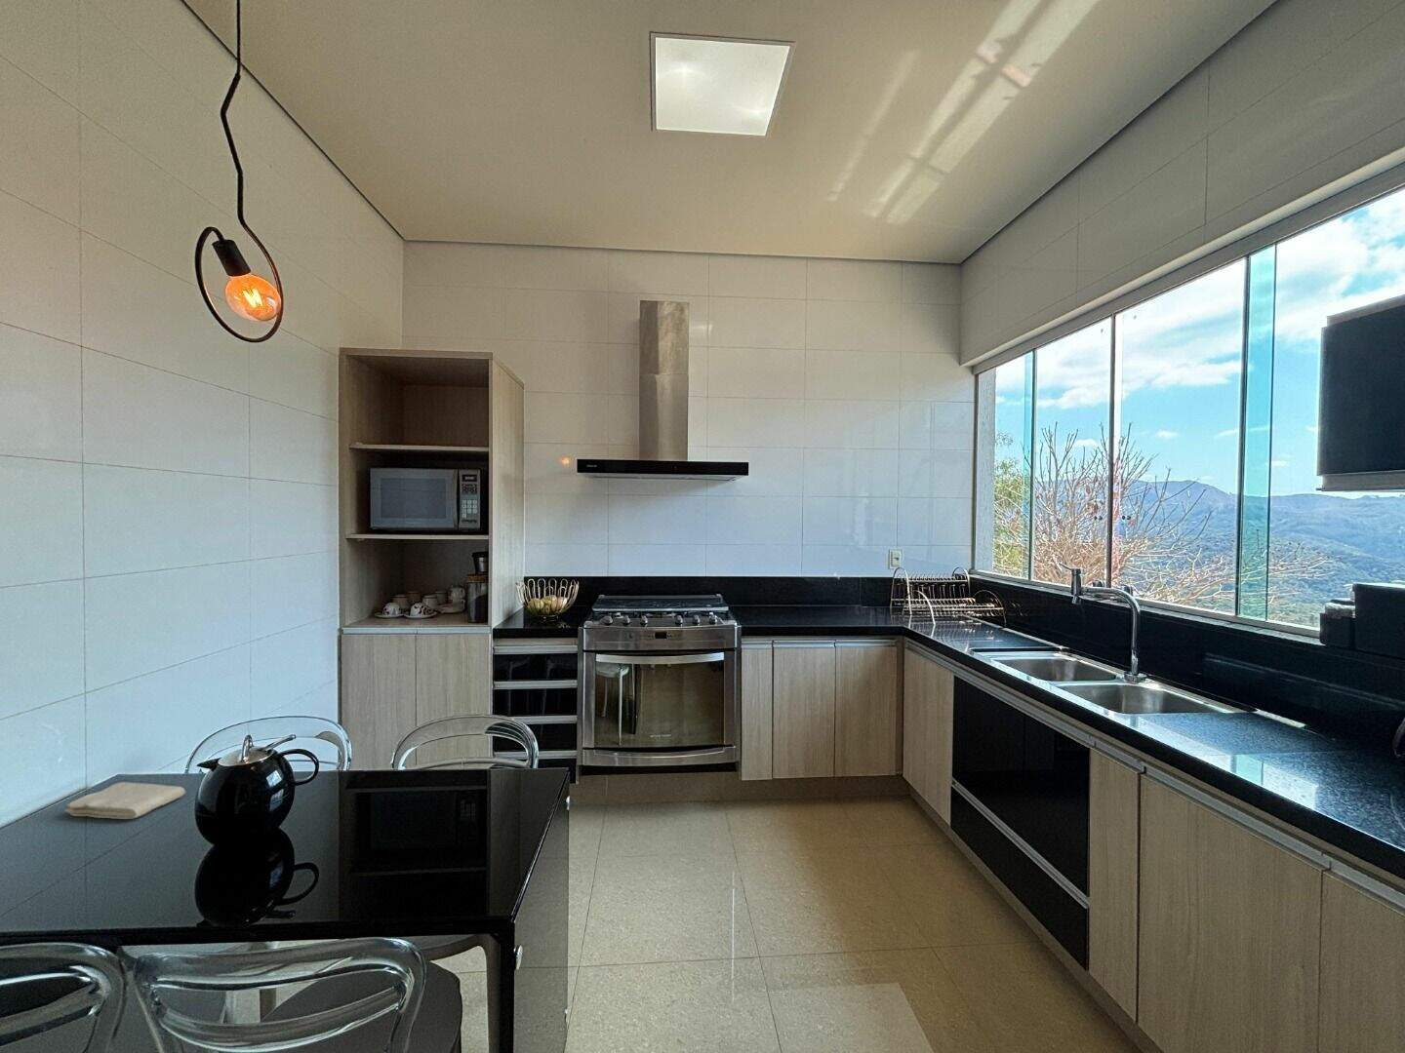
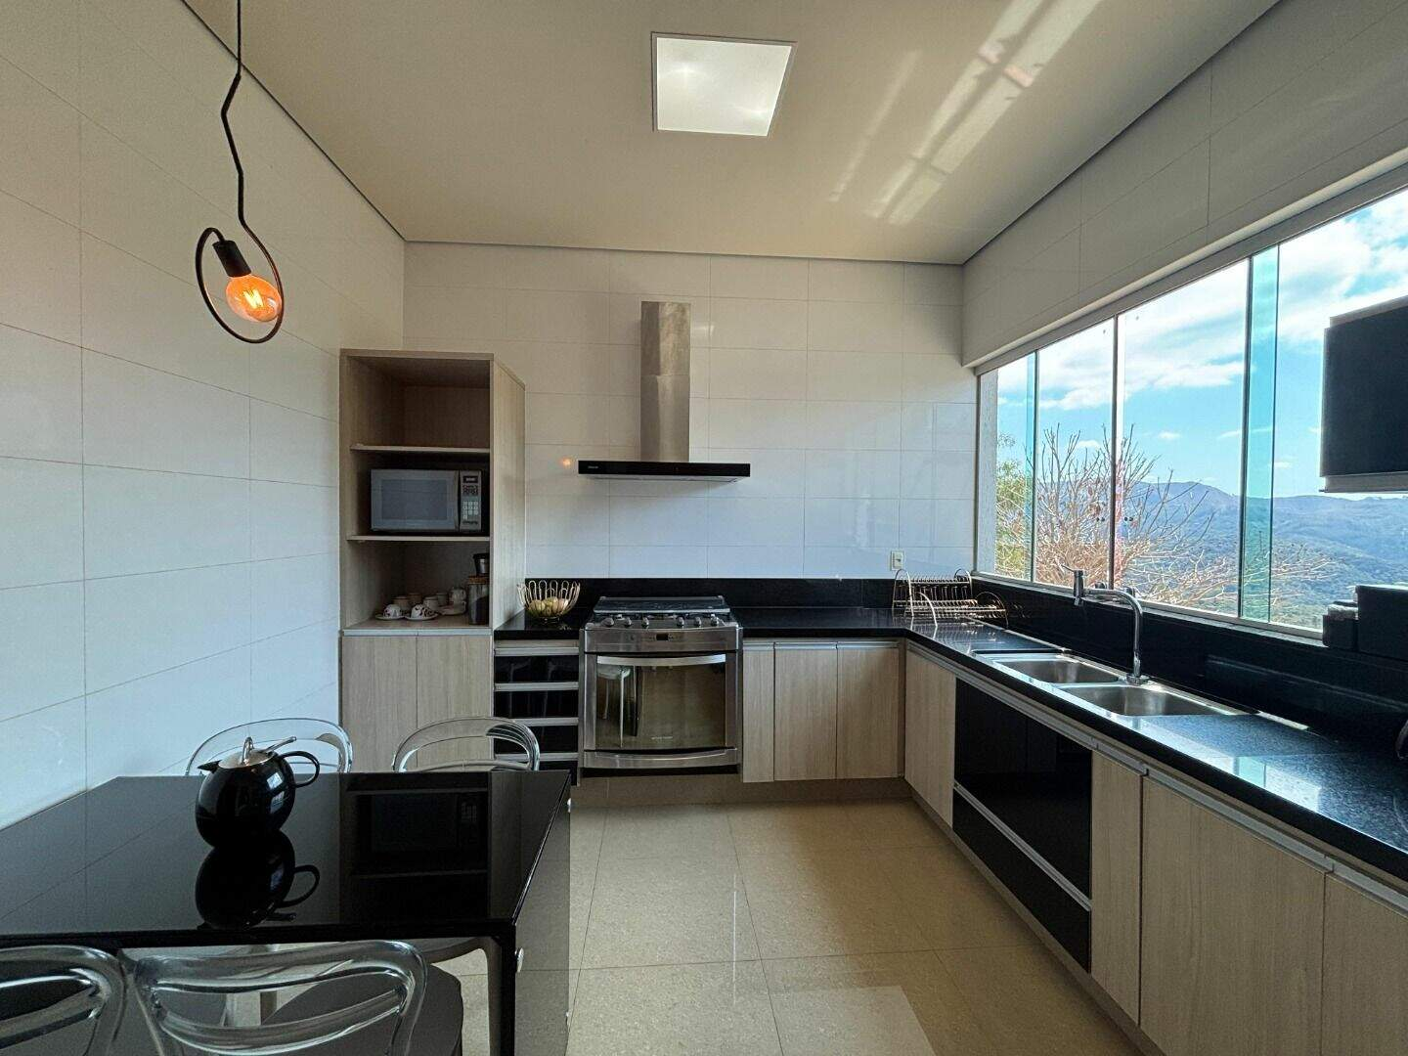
- washcloth [63,781,186,820]
